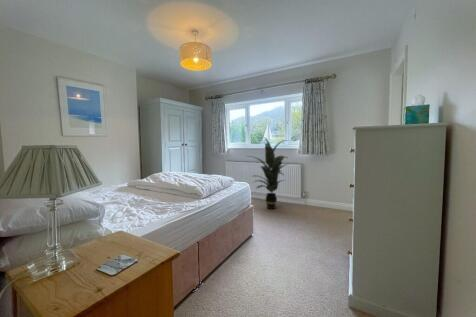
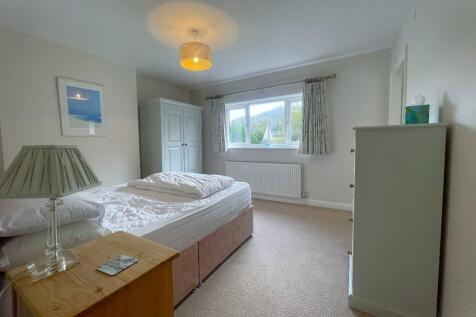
- indoor plant [245,136,290,210]
